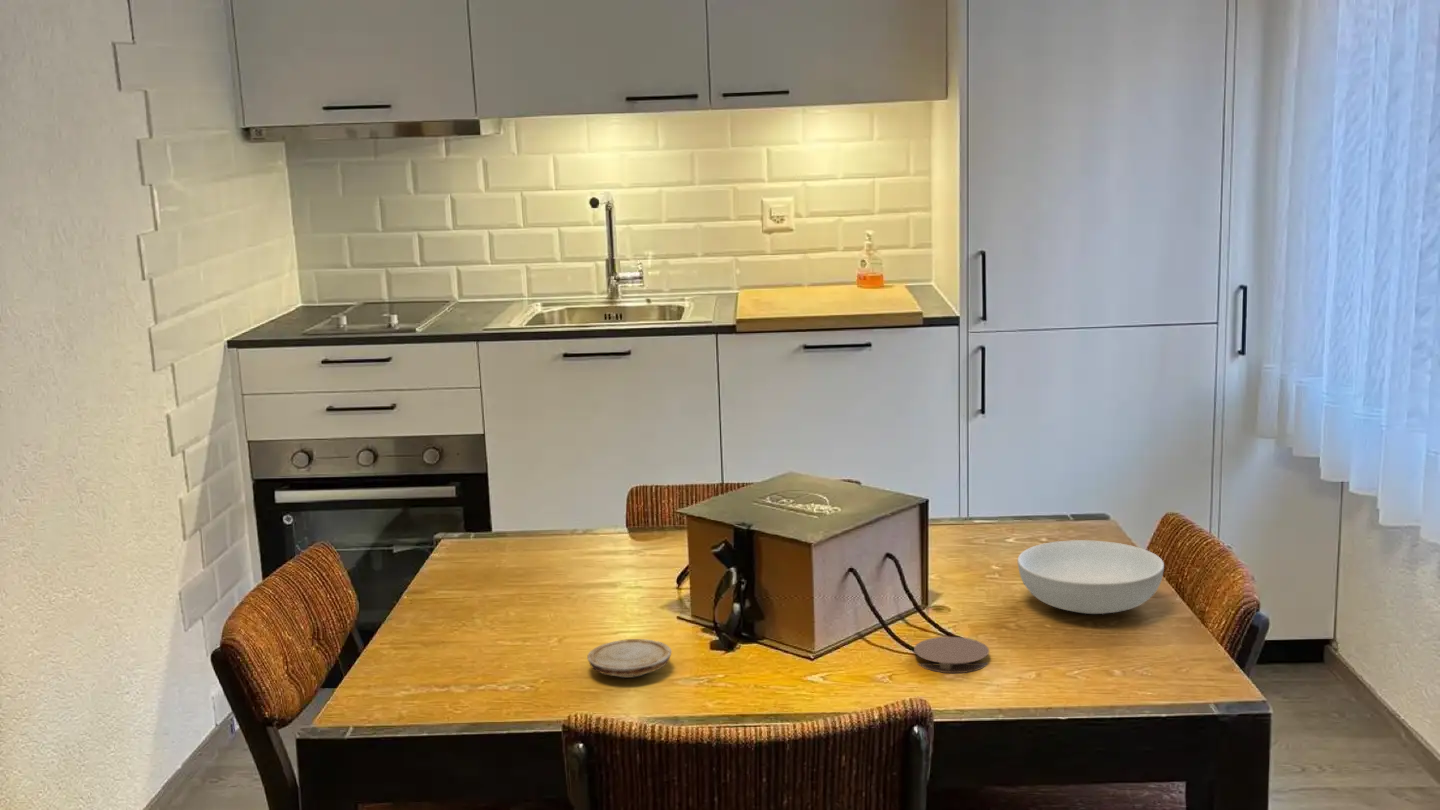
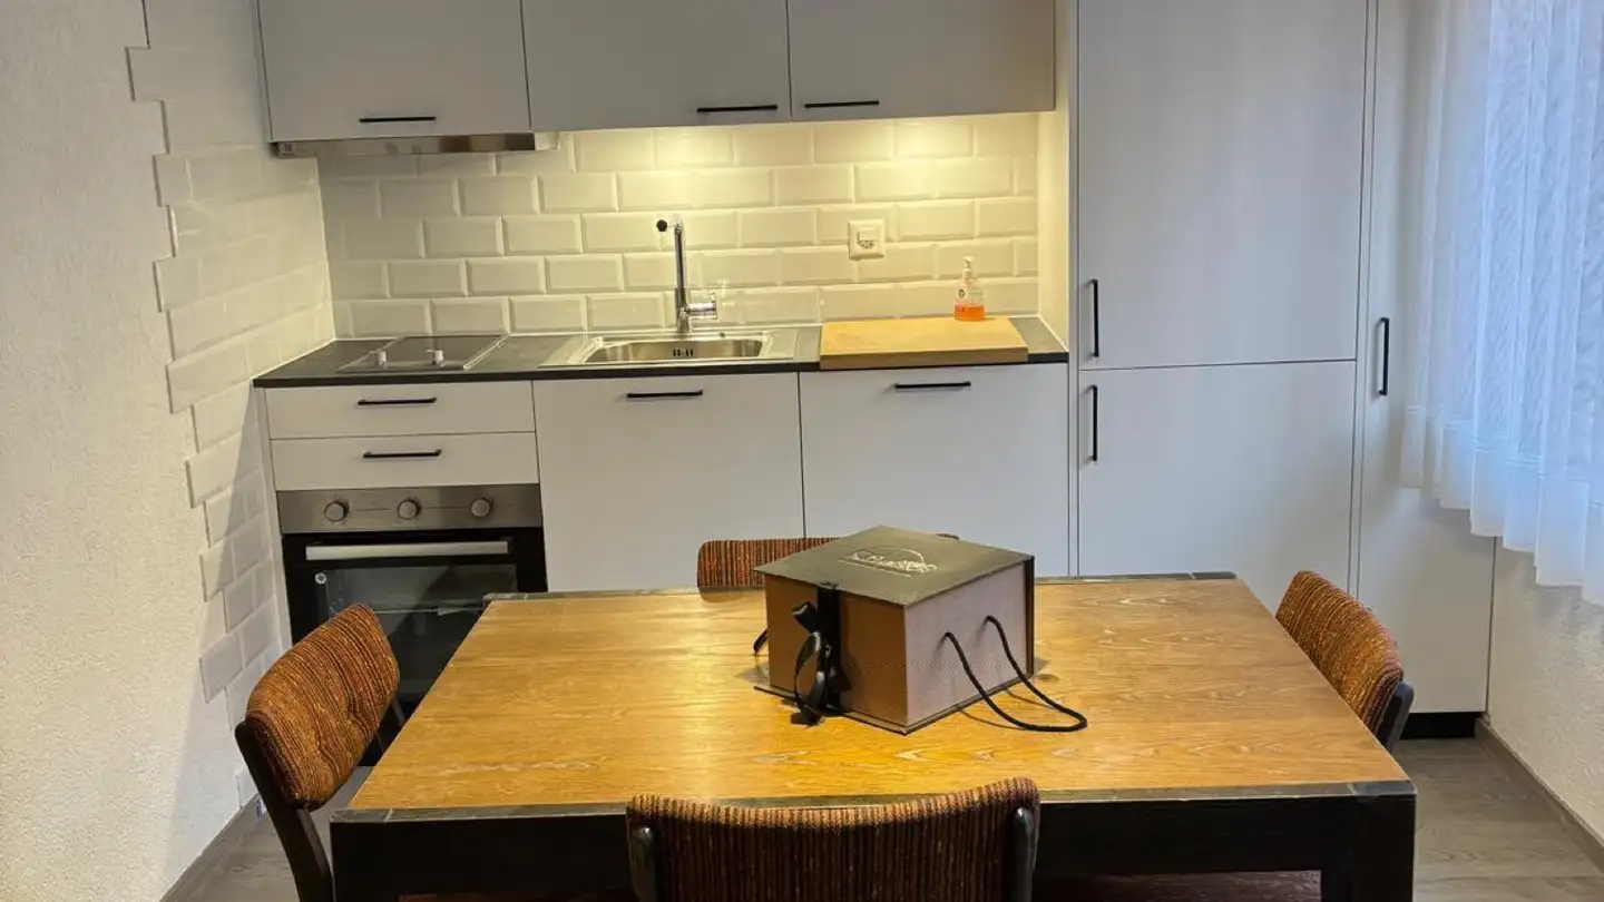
- coaster [913,636,990,674]
- wood slice [586,638,673,679]
- serving bowl [1017,539,1165,615]
